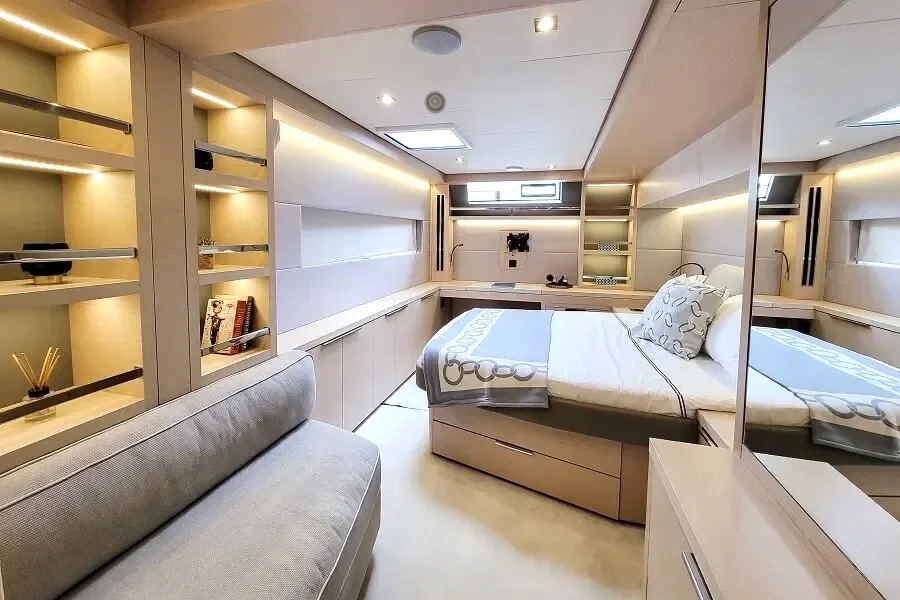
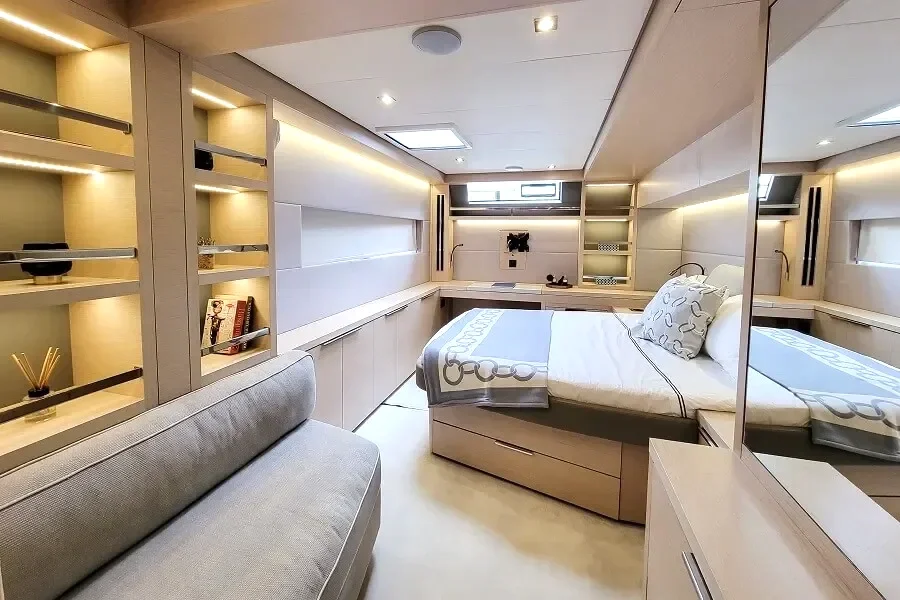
- smoke detector [424,90,447,115]
